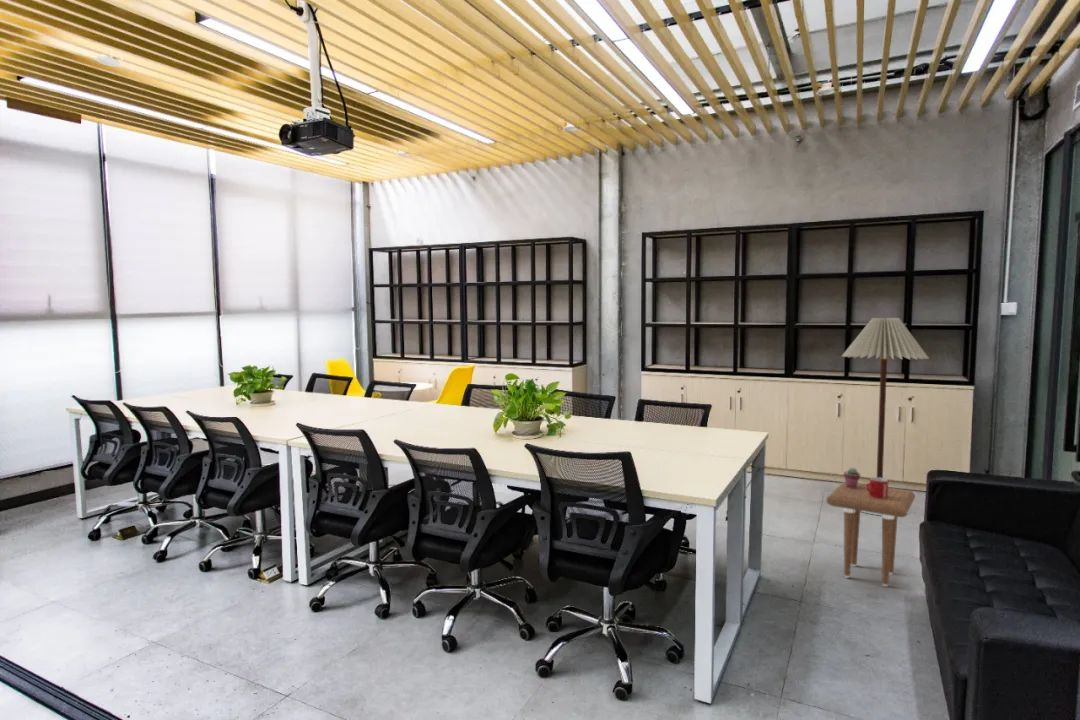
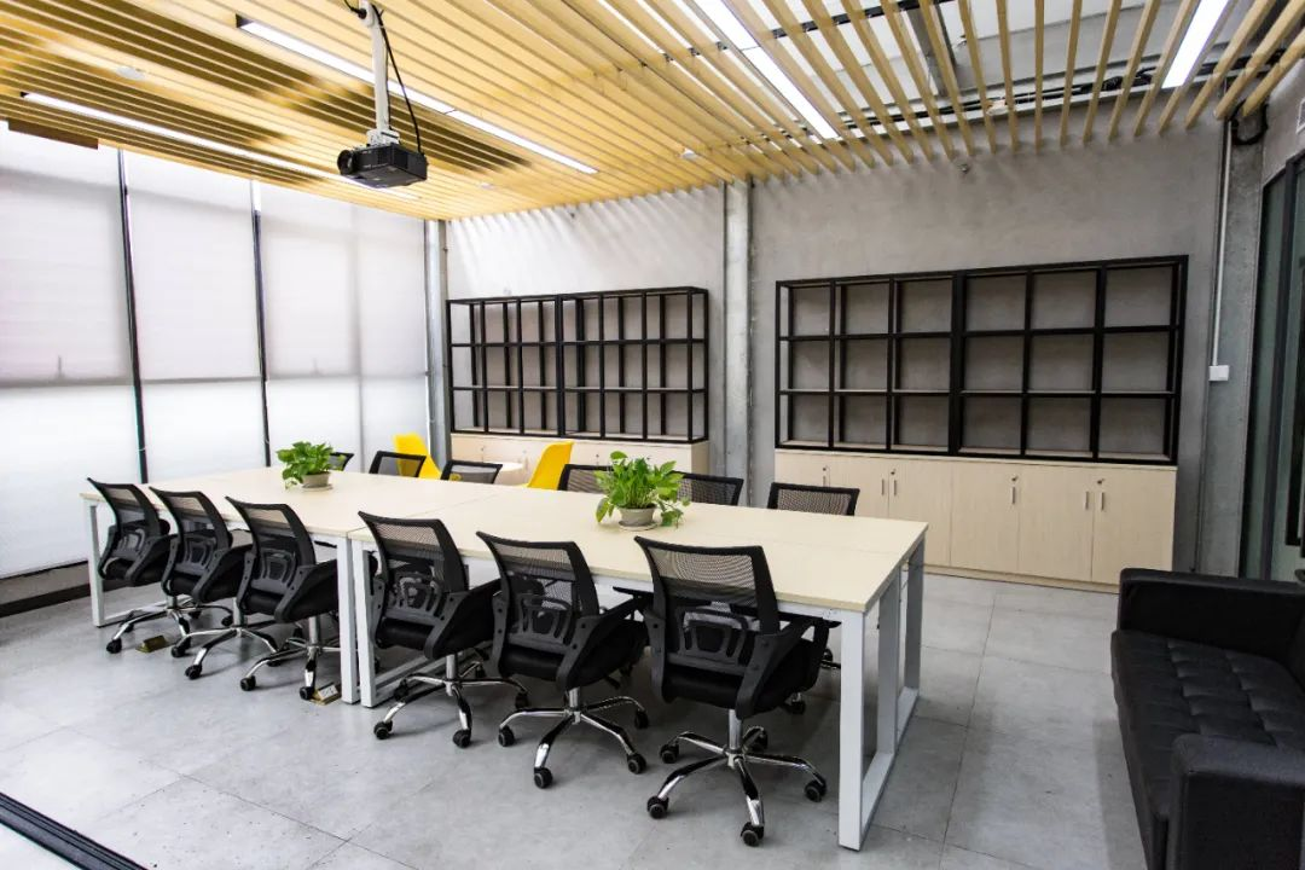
- mug [865,477,889,499]
- floor lamp [841,317,930,516]
- side table [826,481,916,588]
- potted succulent [843,467,861,488]
